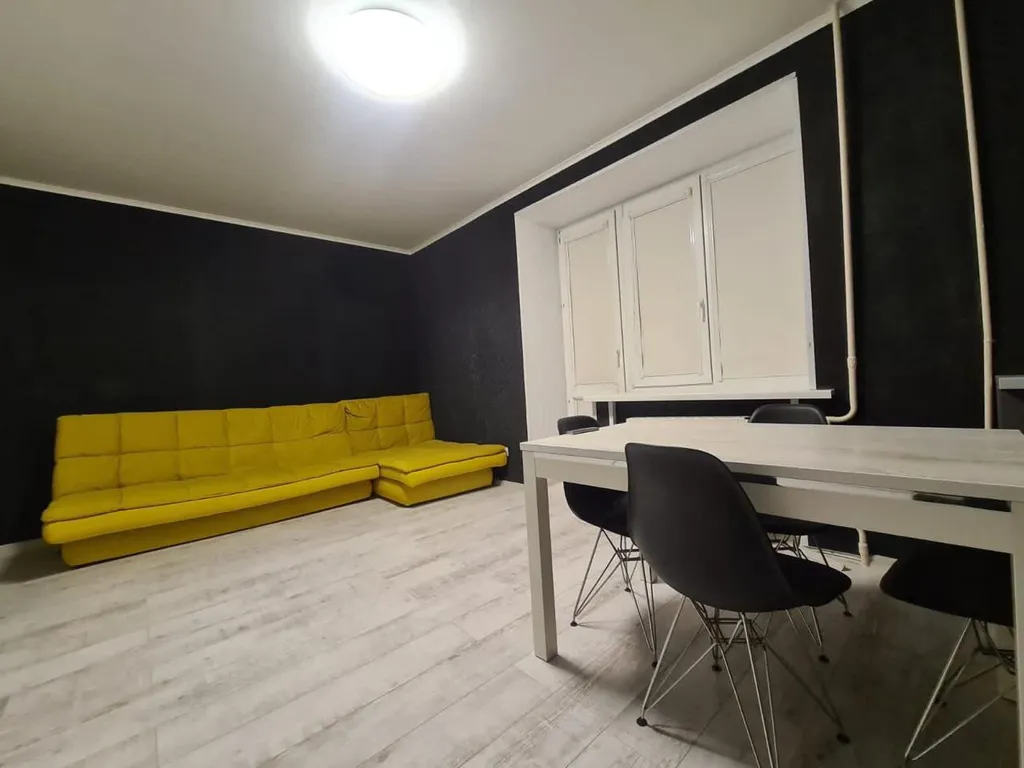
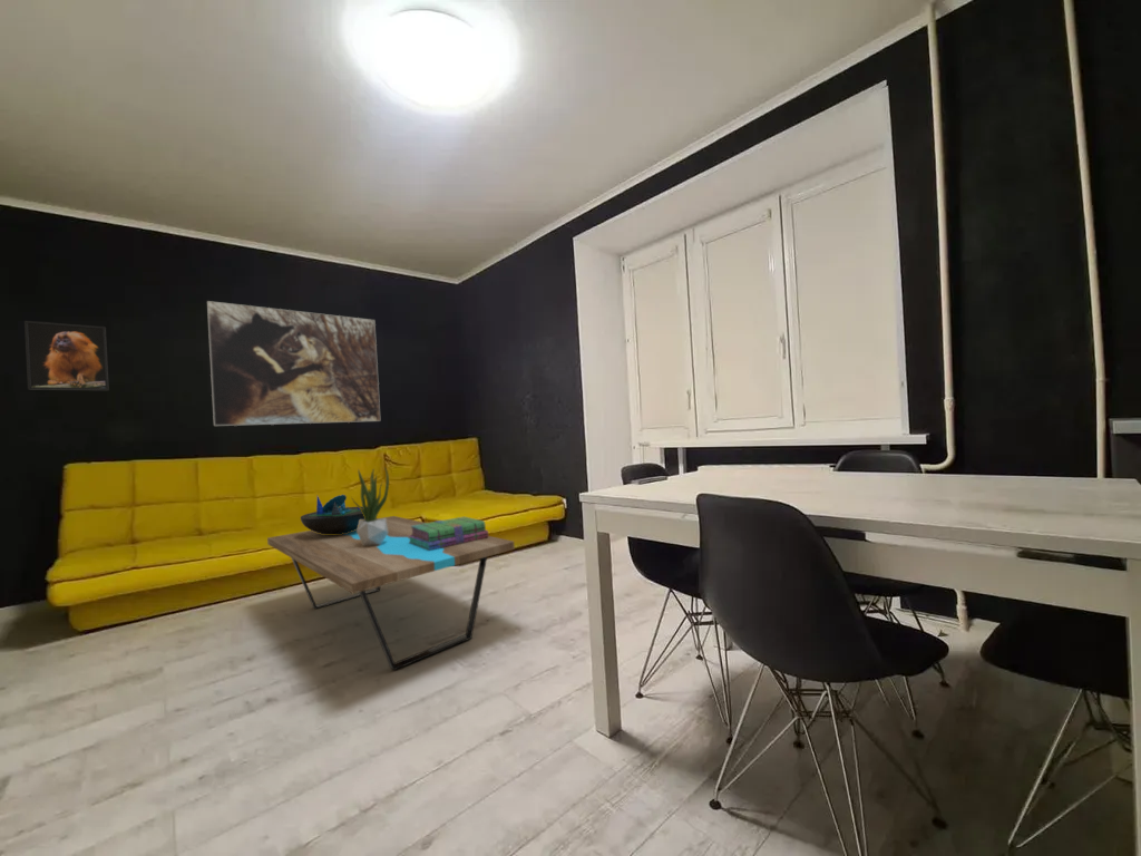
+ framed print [206,300,381,427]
+ decorative bowl [300,494,364,534]
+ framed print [23,320,110,391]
+ potted plant [350,466,390,546]
+ coffee table [266,515,516,671]
+ stack of books [409,516,489,551]
